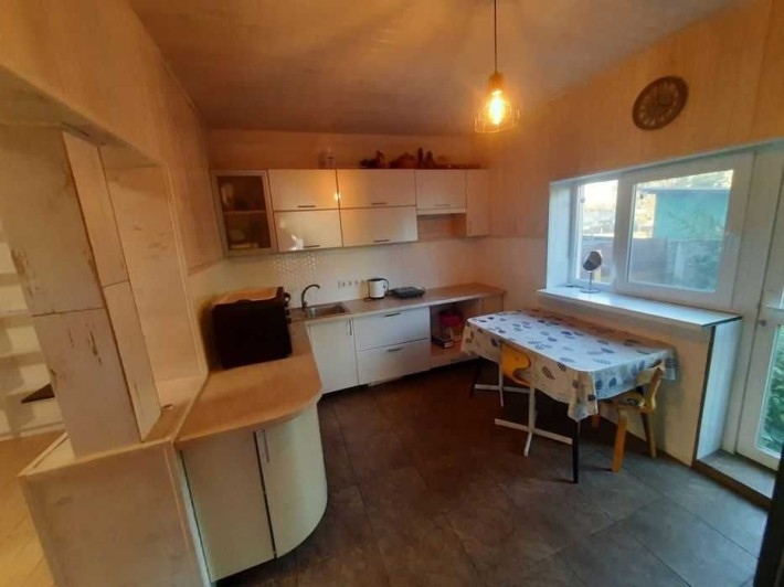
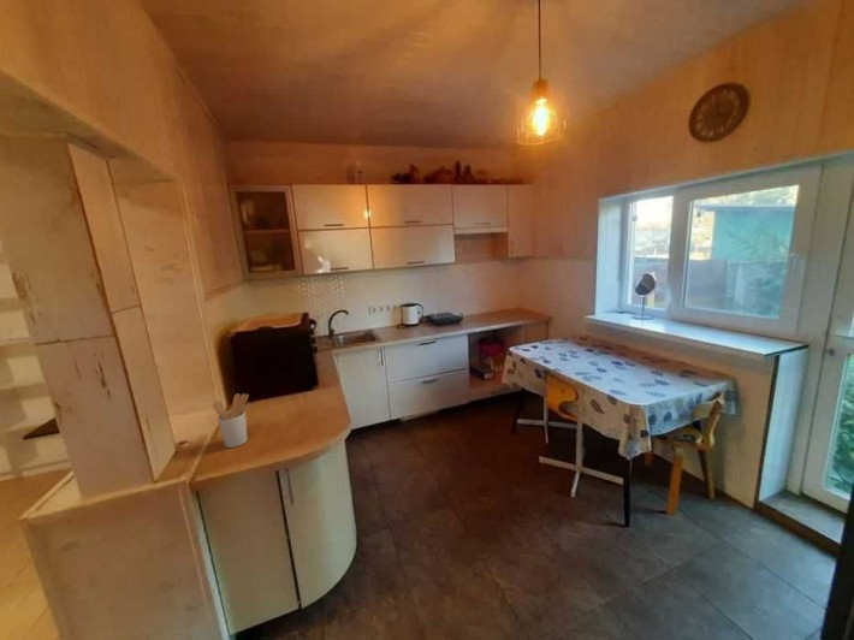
+ utensil holder [212,392,250,449]
